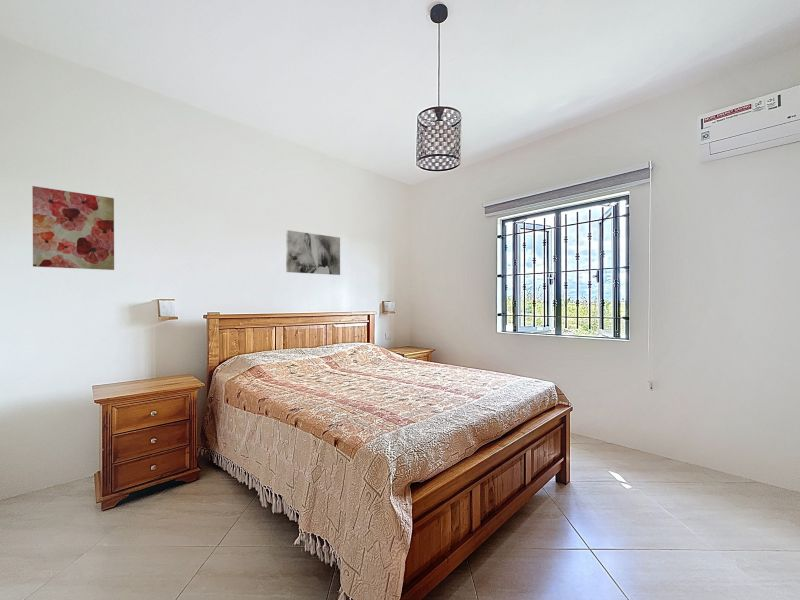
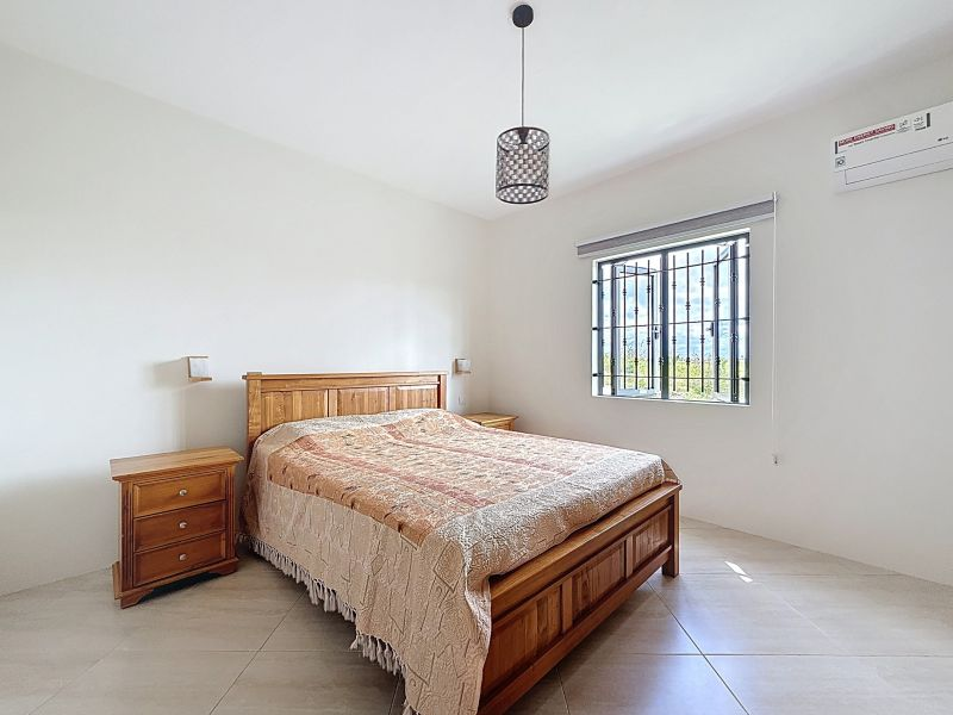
- wall art [285,229,341,276]
- wall art [31,185,115,271]
